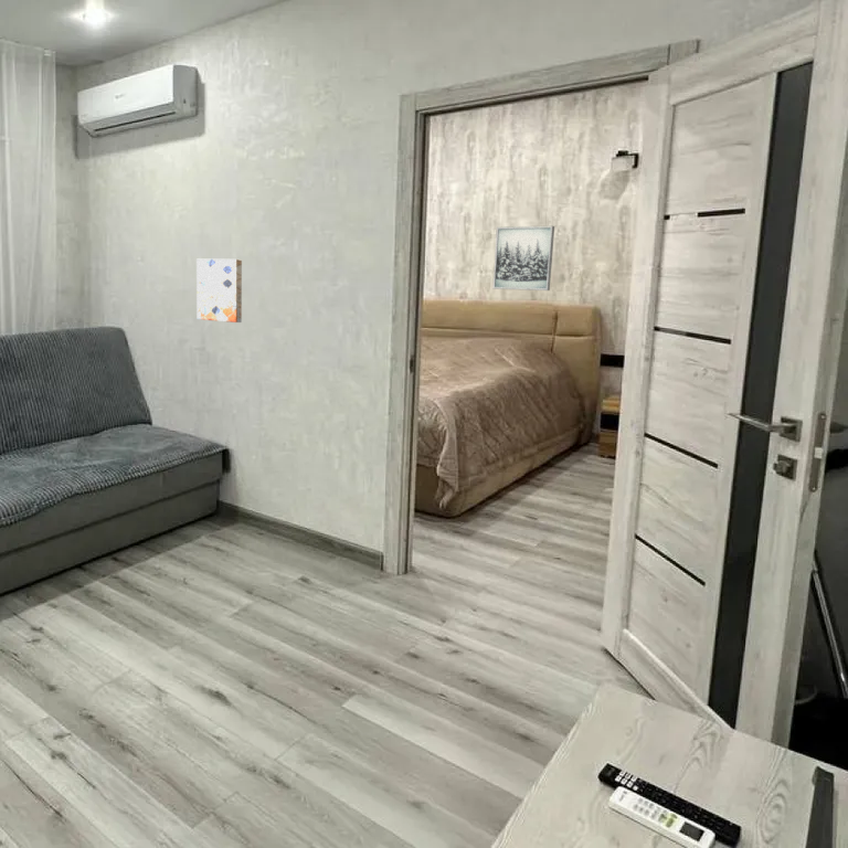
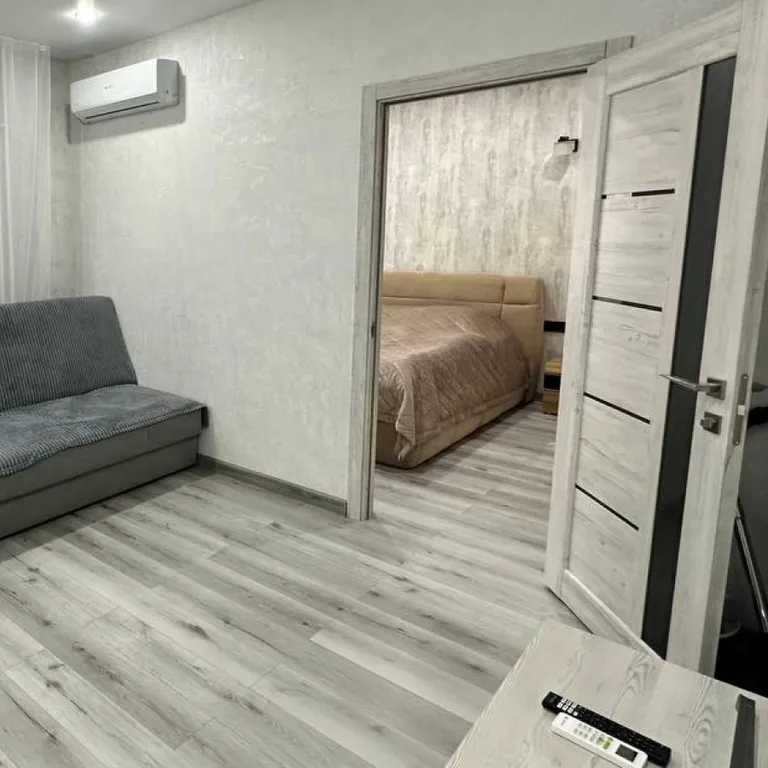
- wall art [492,225,555,292]
- wall art [195,258,243,324]
